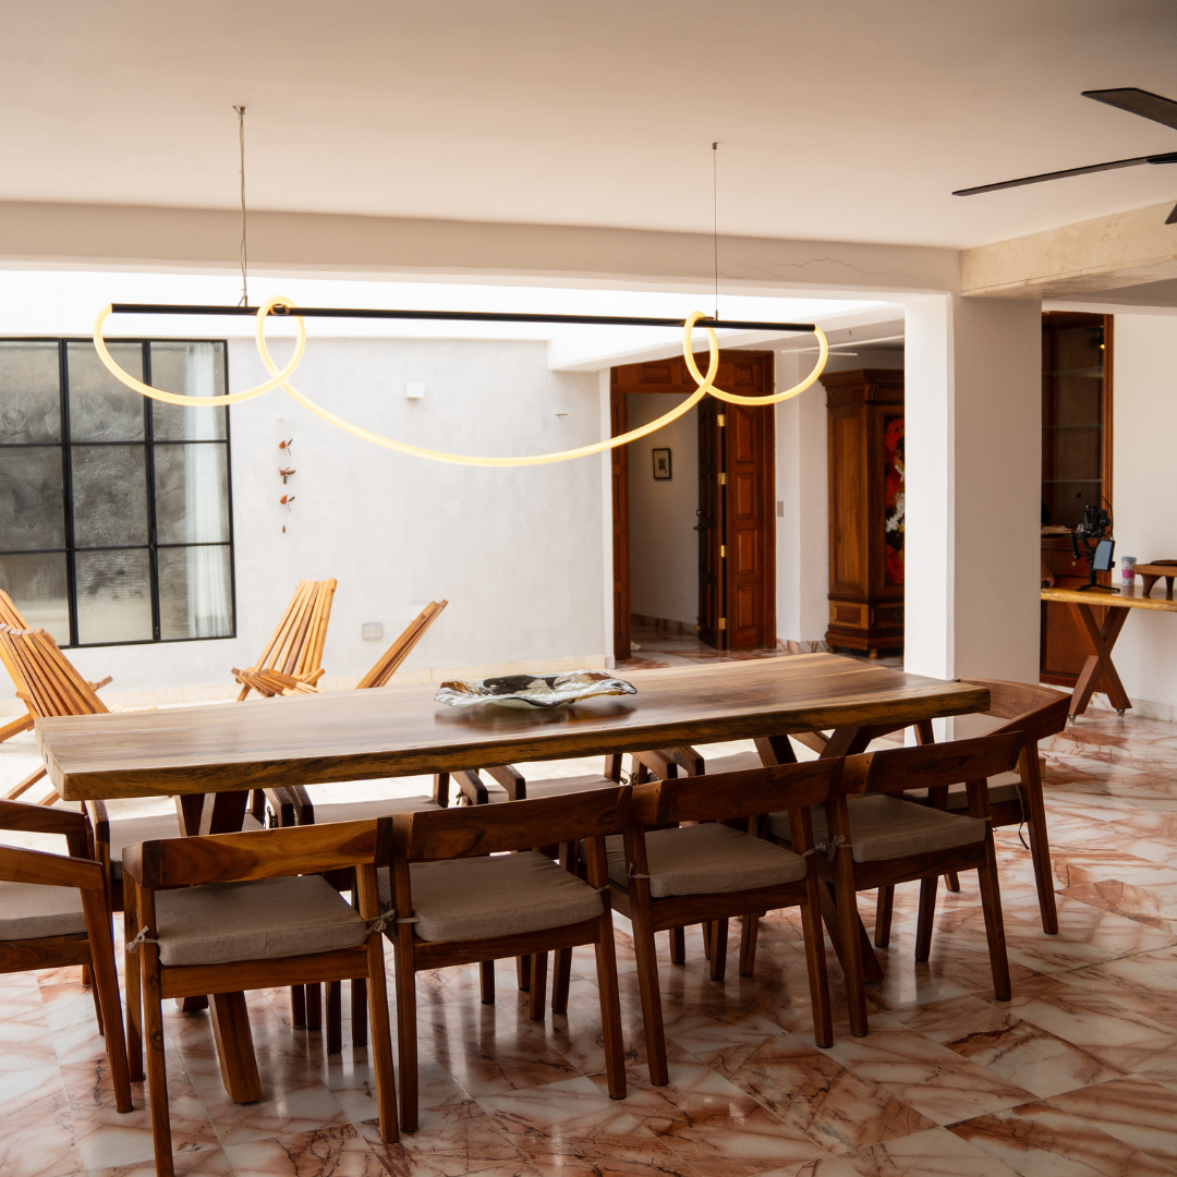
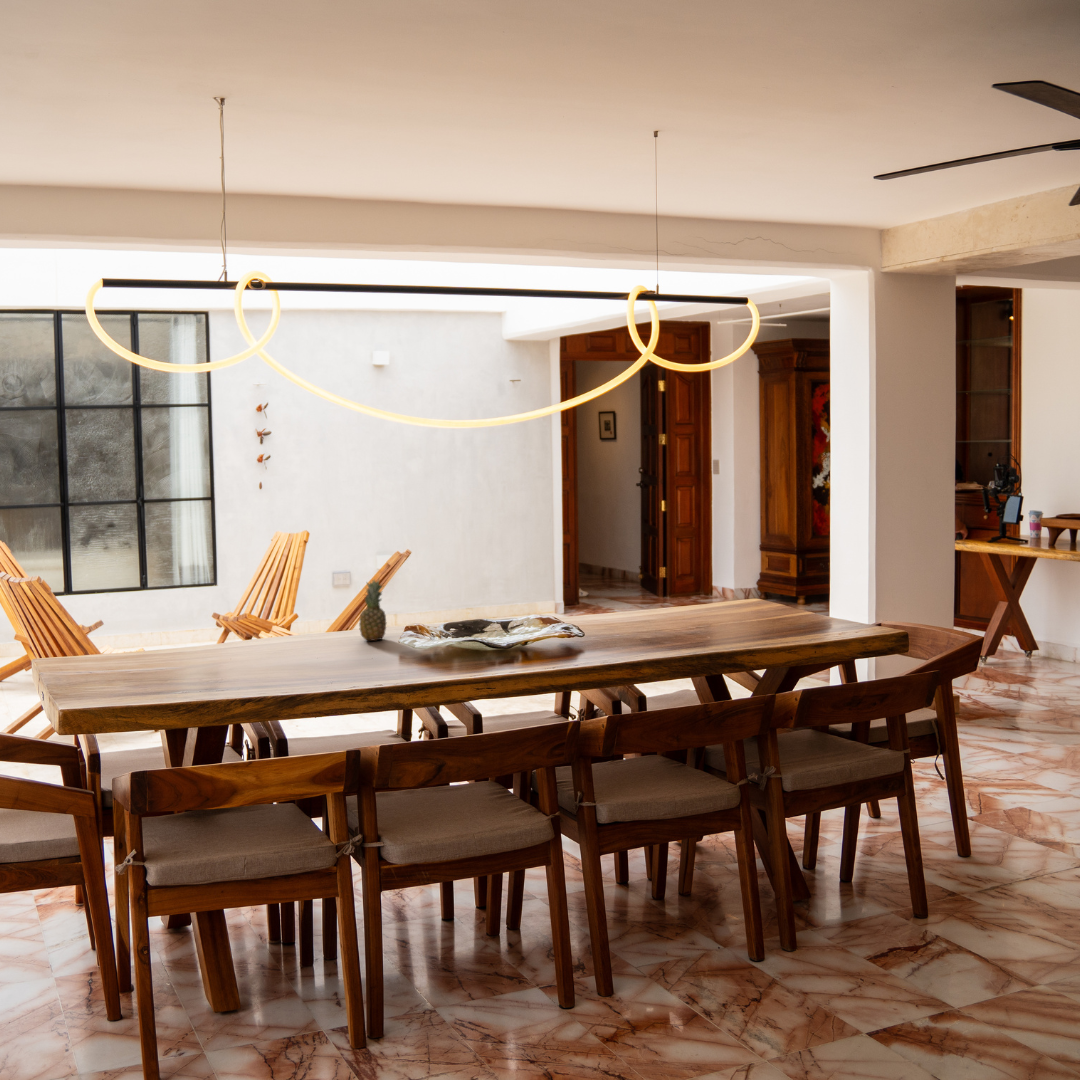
+ fruit [358,578,388,642]
